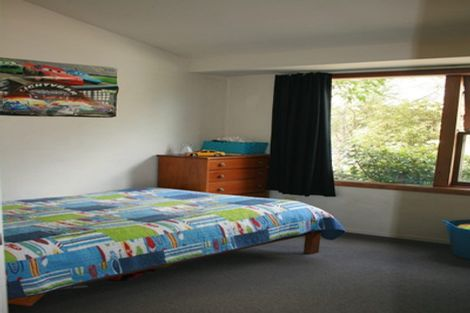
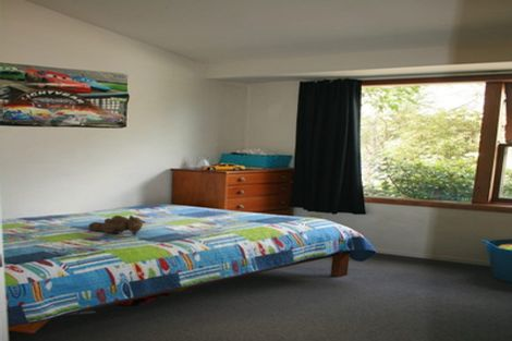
+ teddy bear [88,215,147,236]
